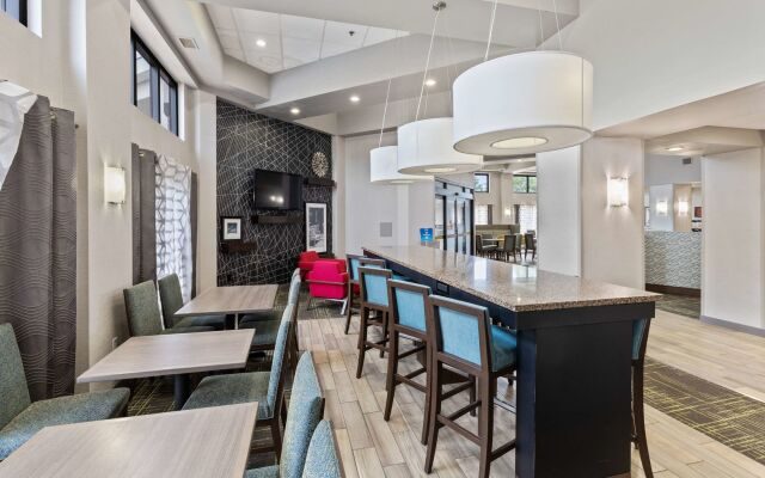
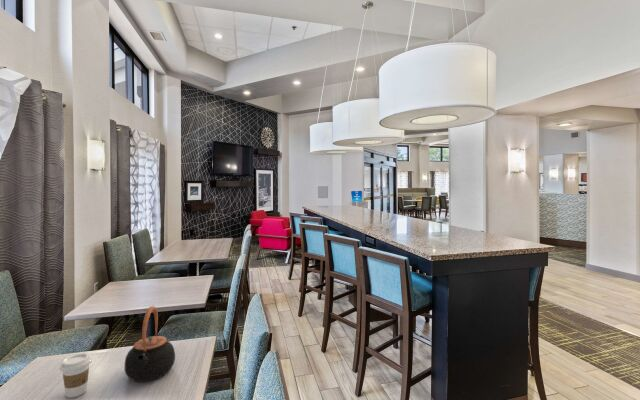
+ coffee cup [59,352,93,399]
+ teapot [124,305,176,383]
